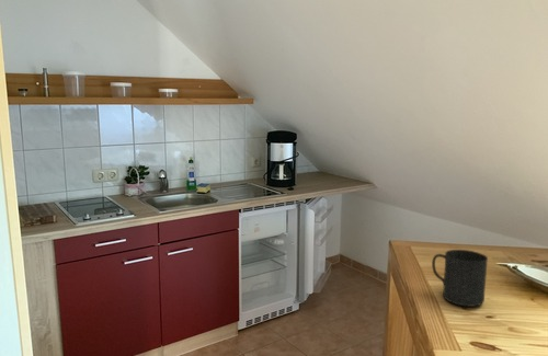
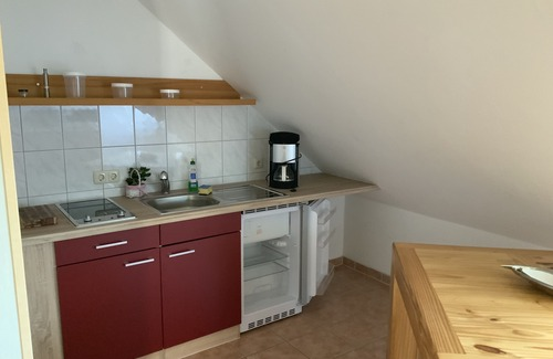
- mug [431,249,489,308]
